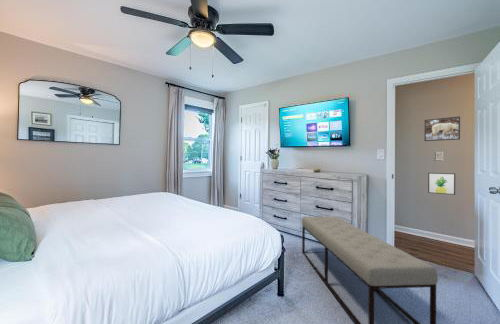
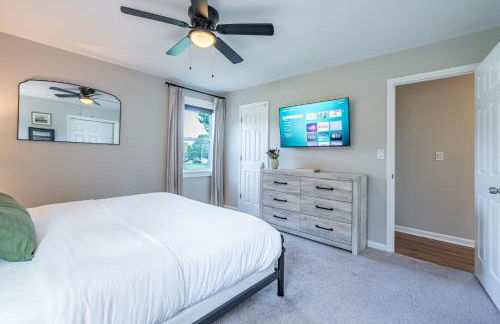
- bench [301,216,439,324]
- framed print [424,116,461,142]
- wall art [427,172,456,196]
